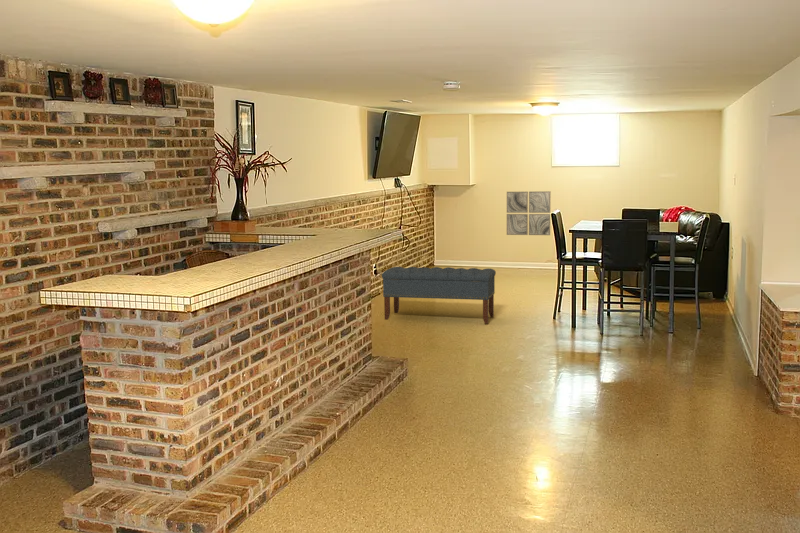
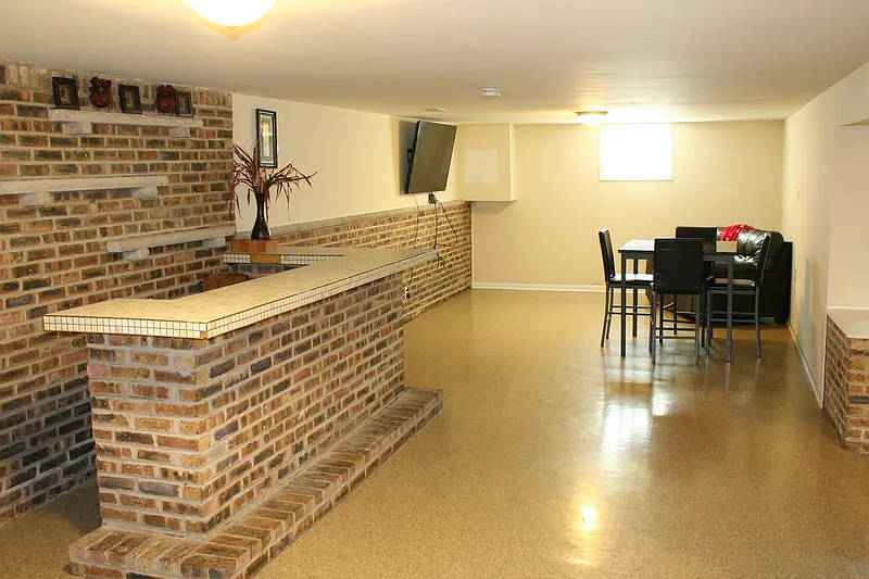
- wall art [506,190,552,236]
- bench [381,266,497,325]
